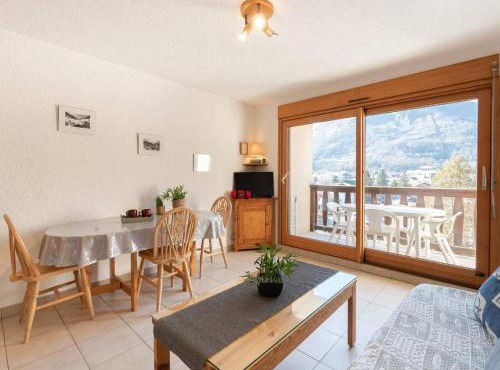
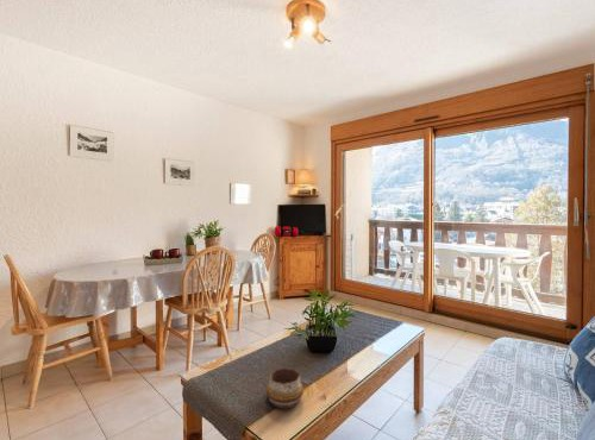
+ decorative bowl [265,367,305,409]
